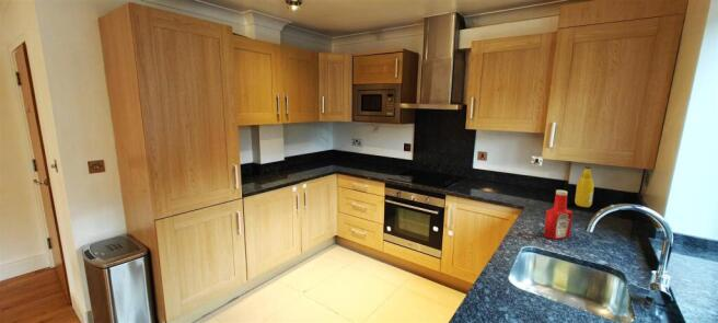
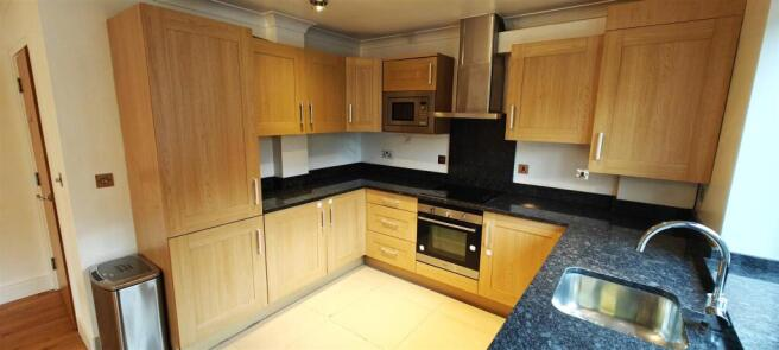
- soap bottle [543,189,574,241]
- bottle [574,165,595,208]
